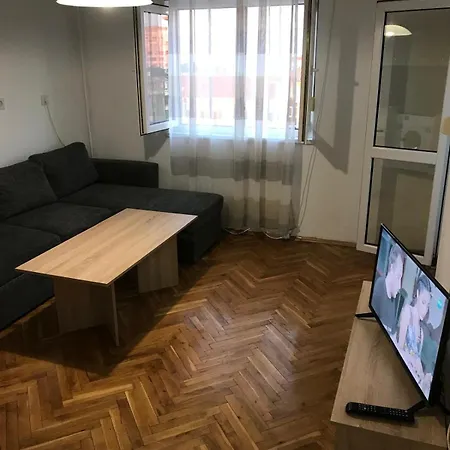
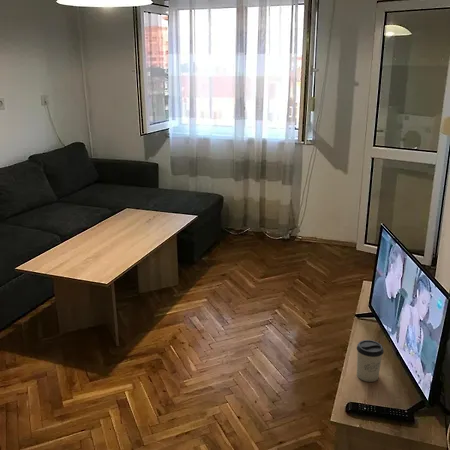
+ cup [356,339,384,383]
